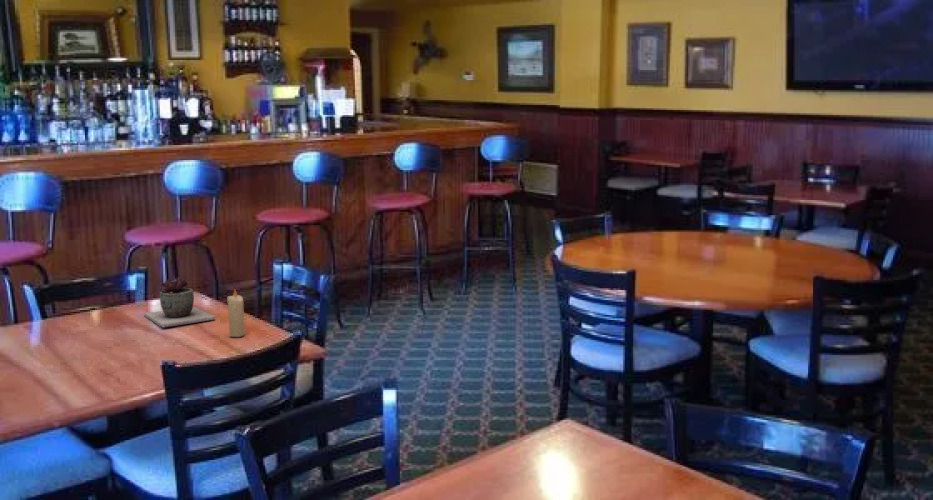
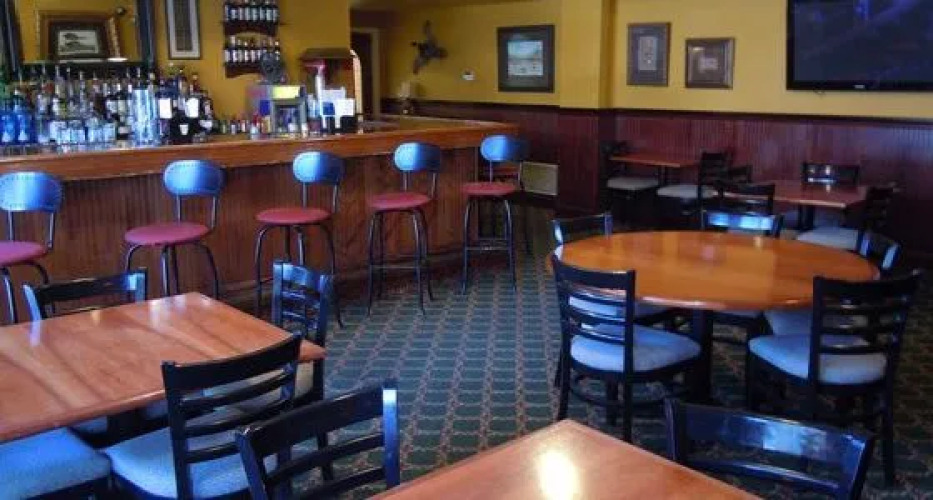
- candle [226,287,246,338]
- succulent plant [143,276,216,328]
